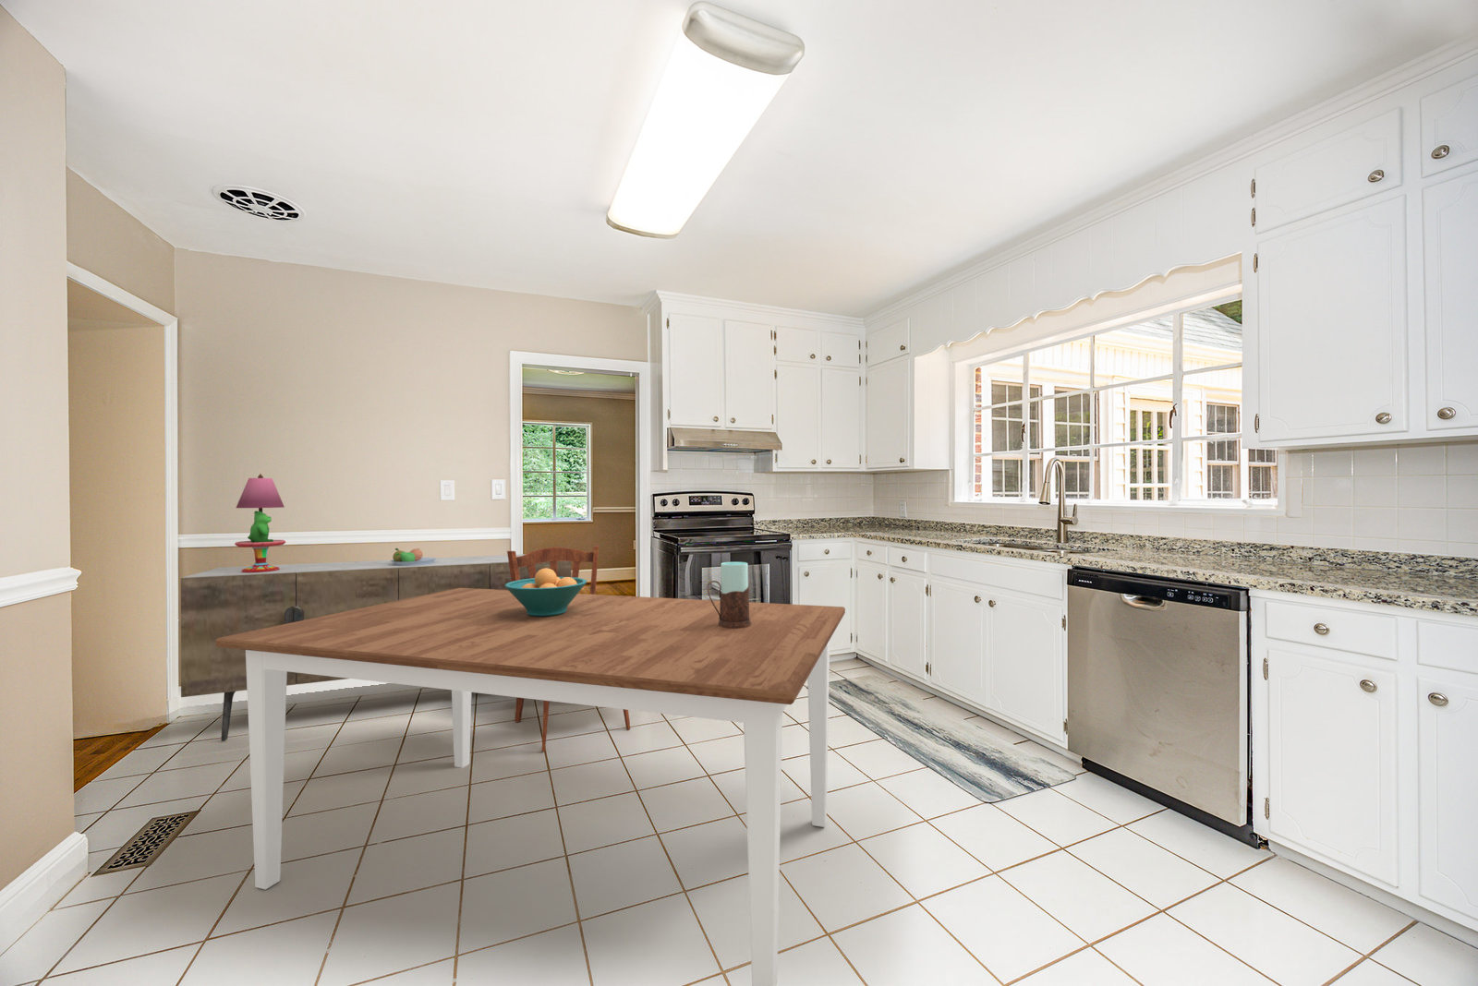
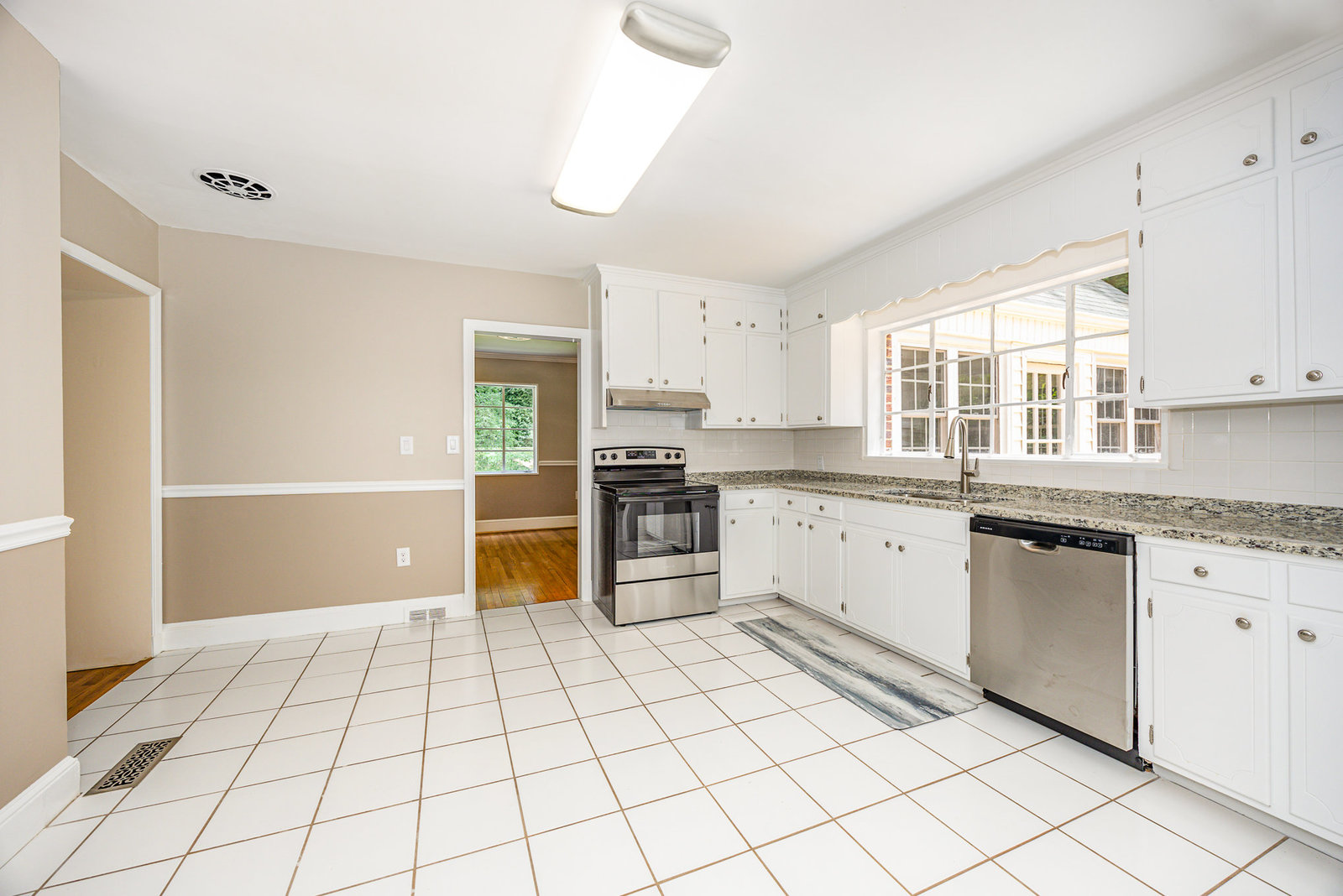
- sideboard [180,554,572,743]
- table lamp [233,473,286,572]
- tea glass holder [707,561,751,628]
- fruit bowl [505,568,588,616]
- fruit bowl [390,547,437,566]
- dining table [216,588,846,986]
- dining chair [506,545,631,753]
